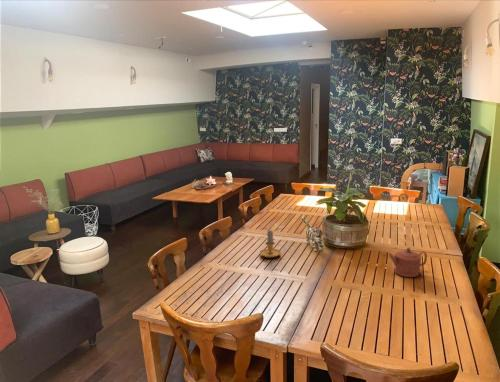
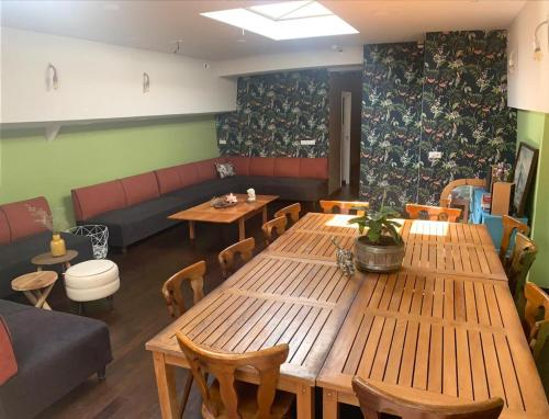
- teapot [388,246,428,278]
- candle [259,229,282,259]
